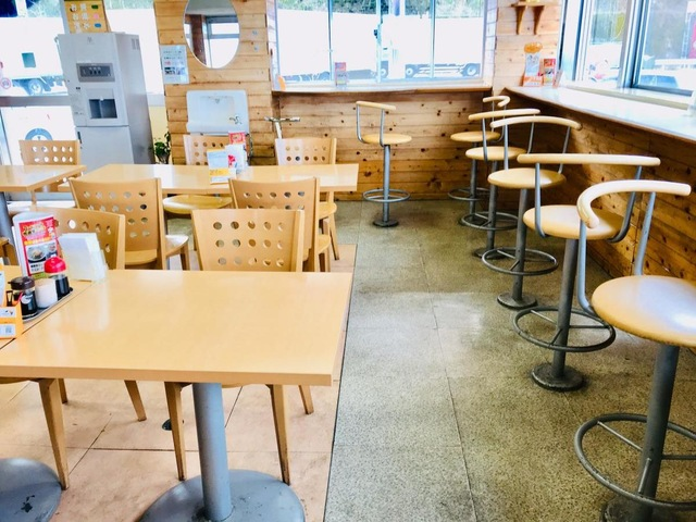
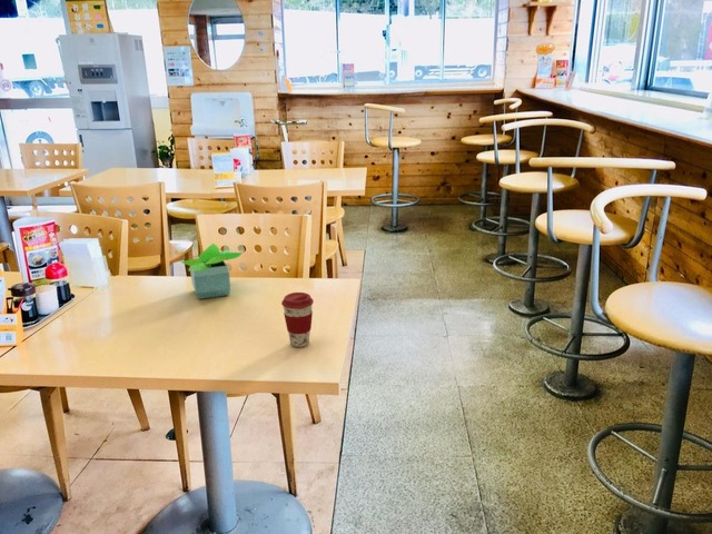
+ coffee cup [280,291,315,348]
+ potted plant [180,243,244,300]
